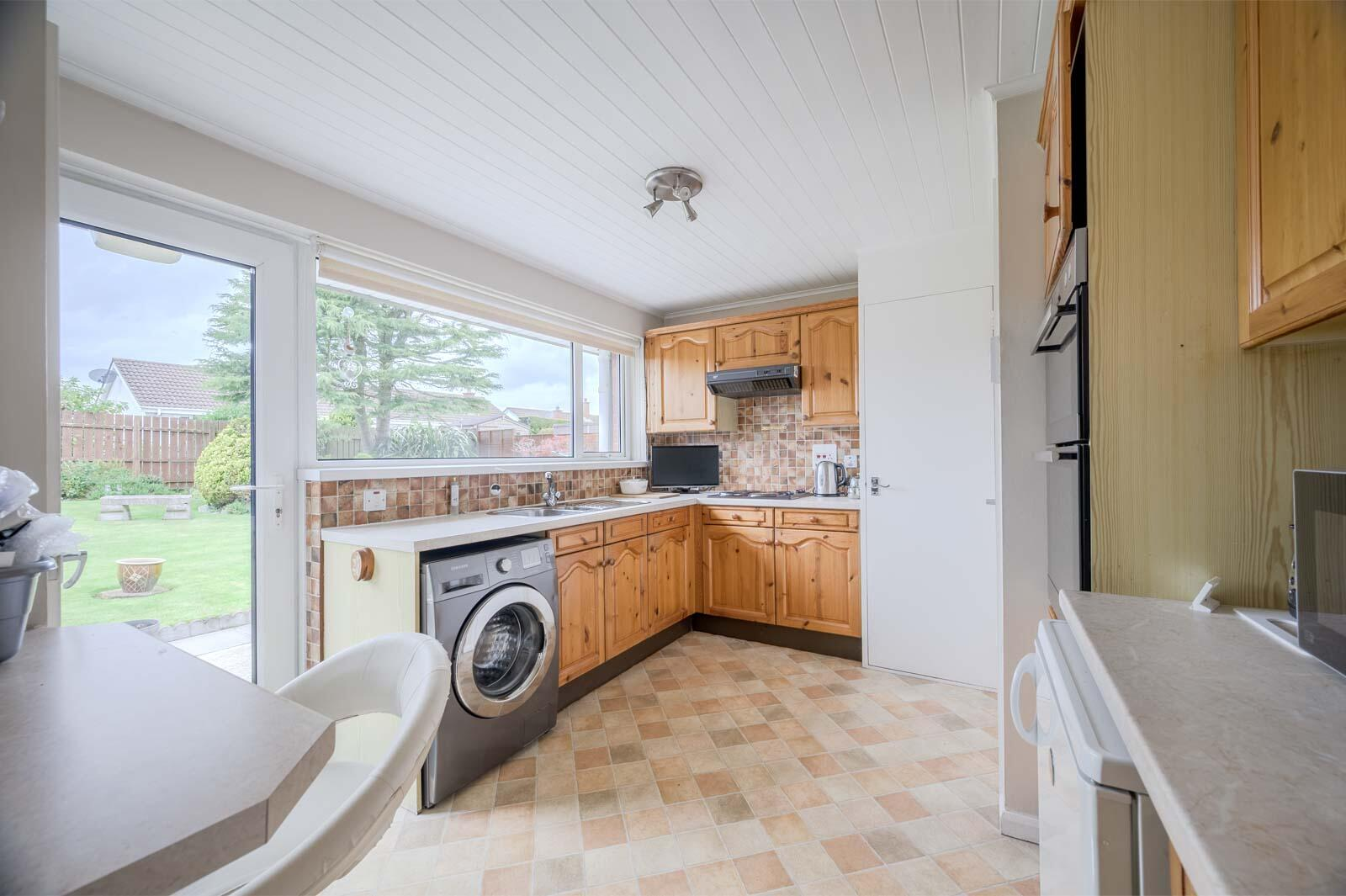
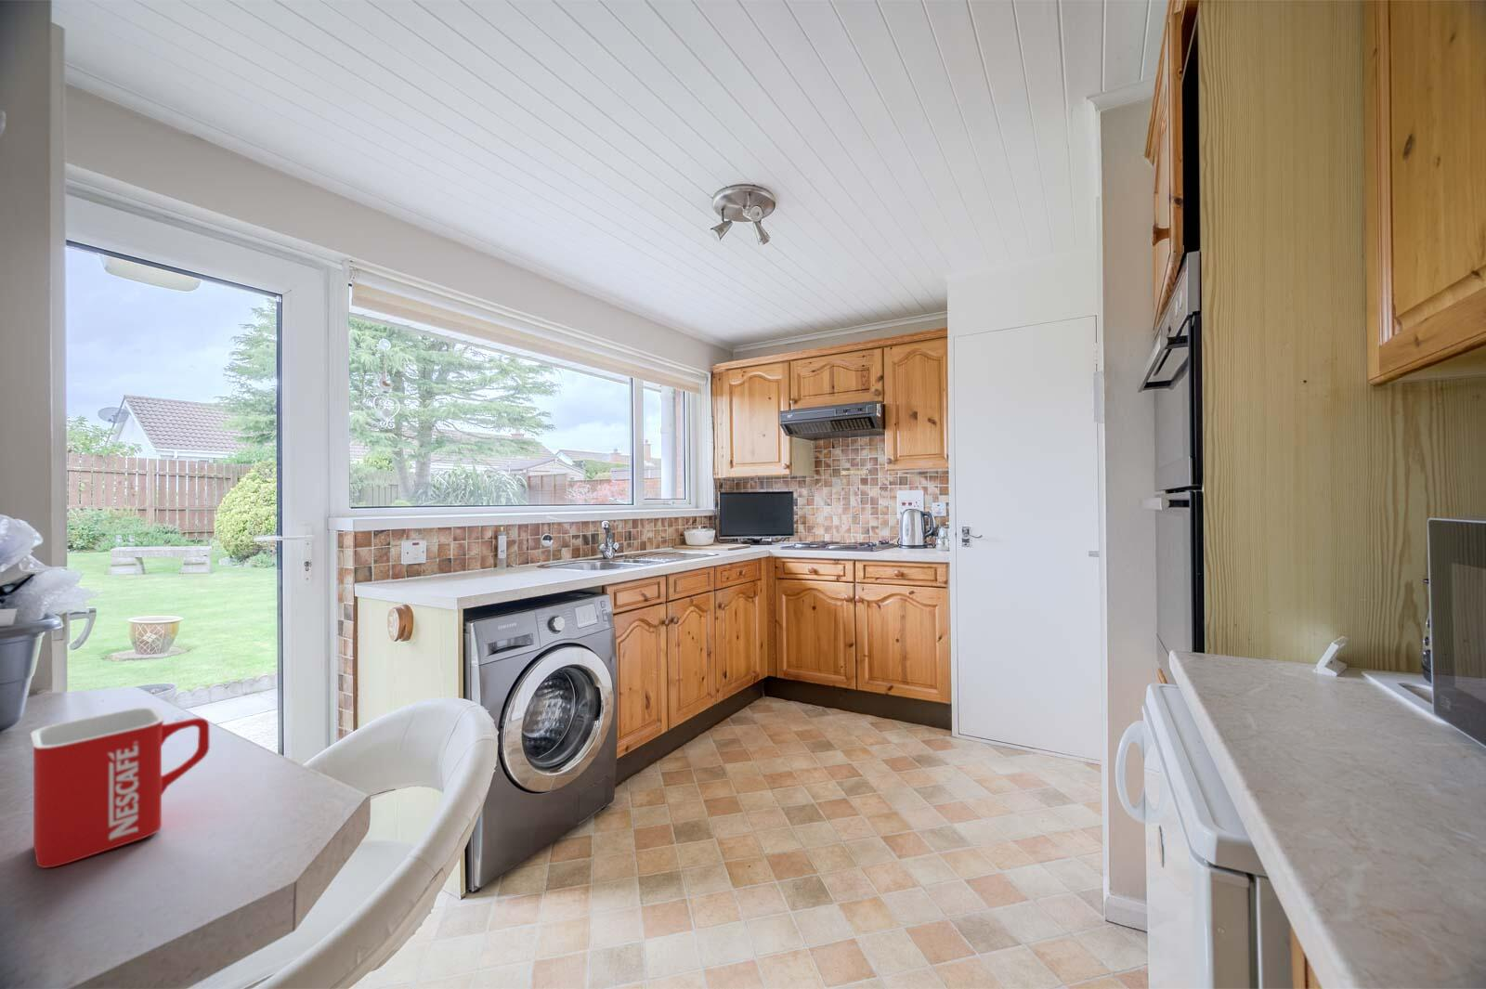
+ mug [30,705,211,869]
